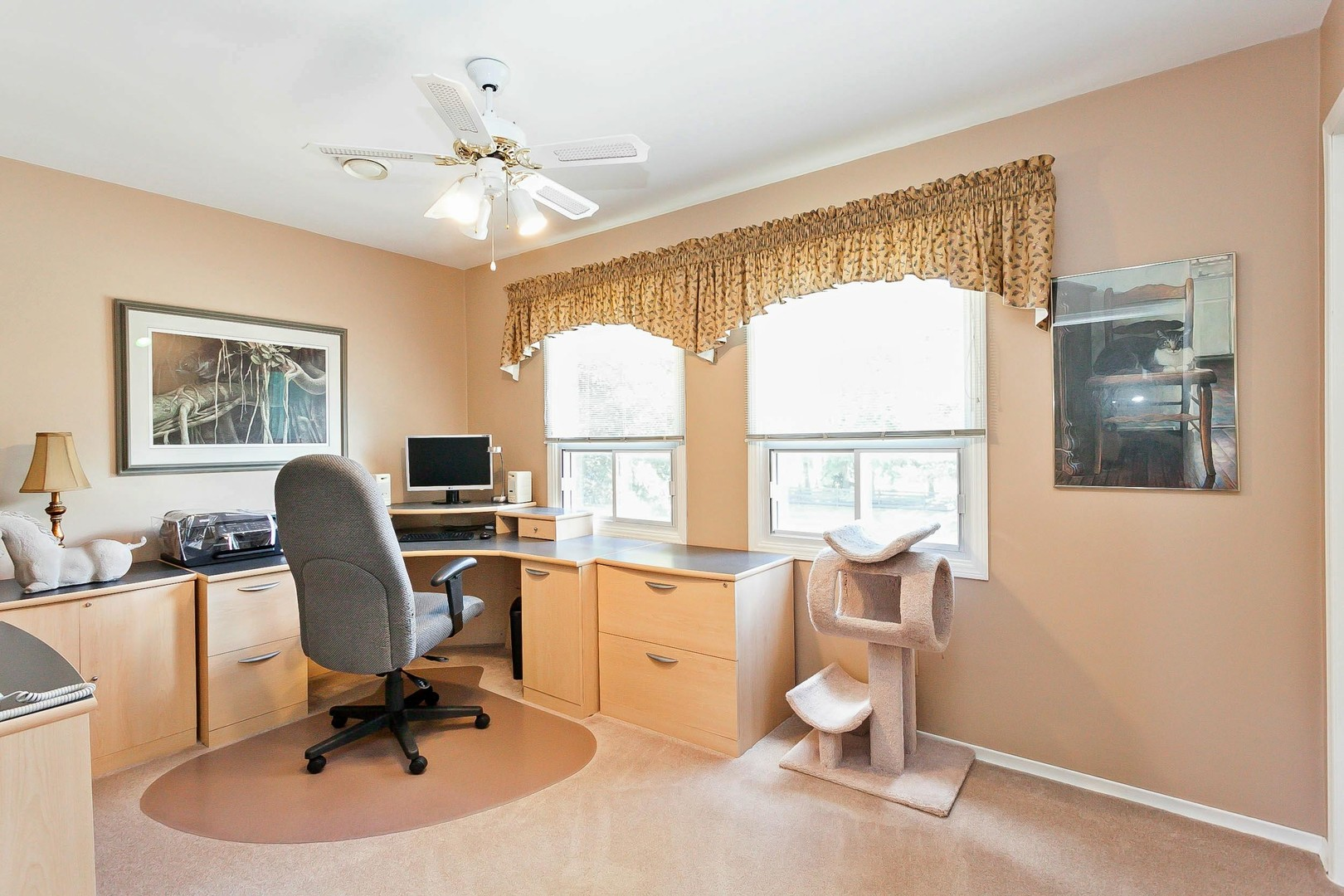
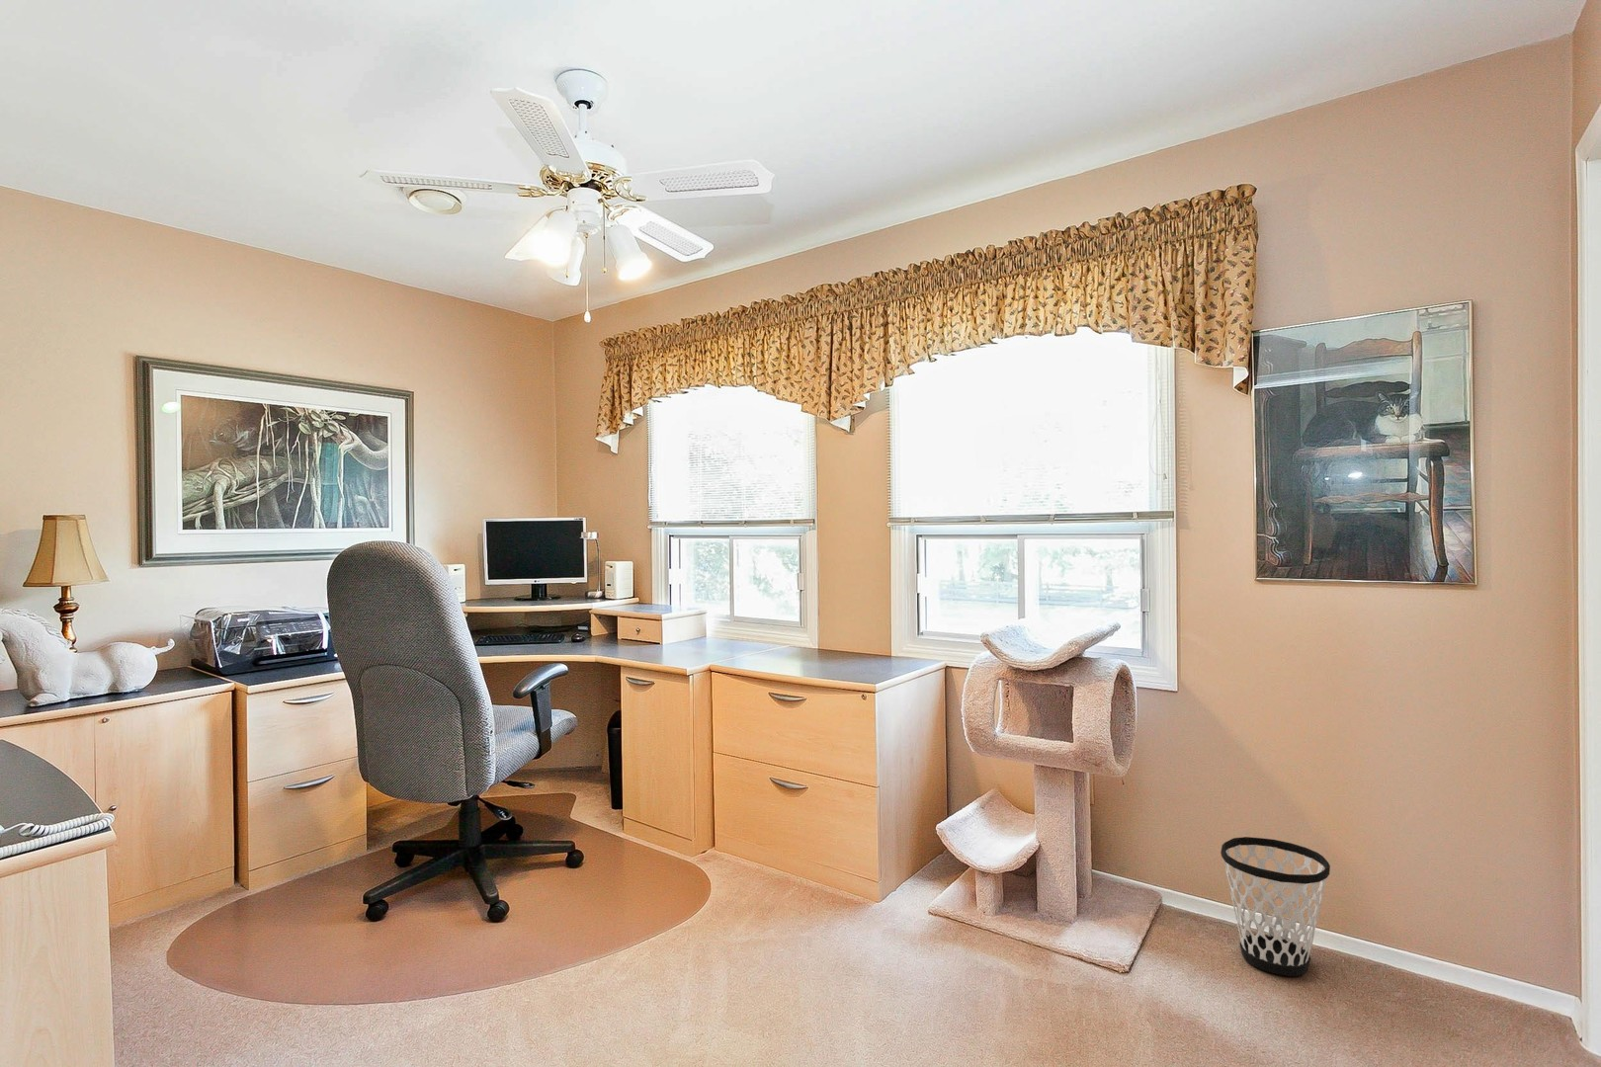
+ wastebasket [1220,836,1332,978]
